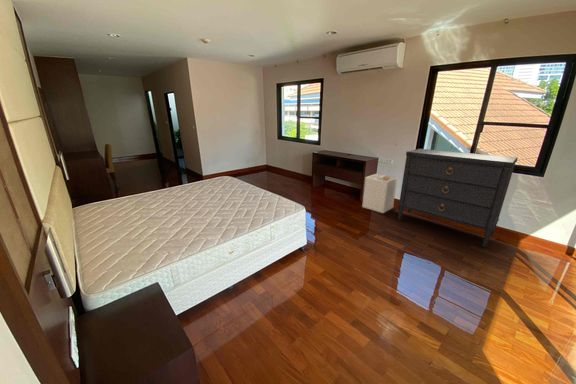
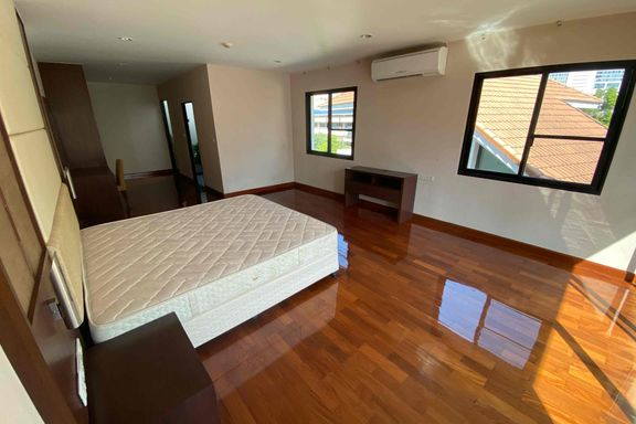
- laundry hamper [361,173,398,214]
- dresser [397,148,519,248]
